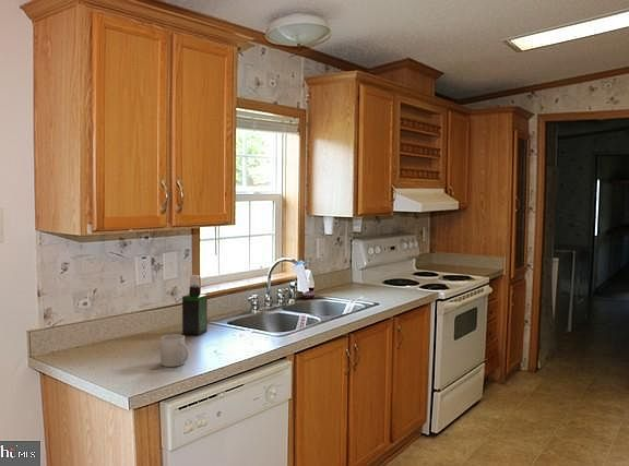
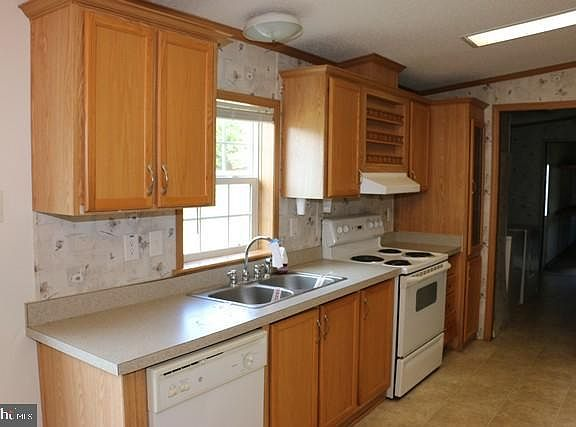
- mug [159,333,189,368]
- spray bottle [181,274,209,336]
